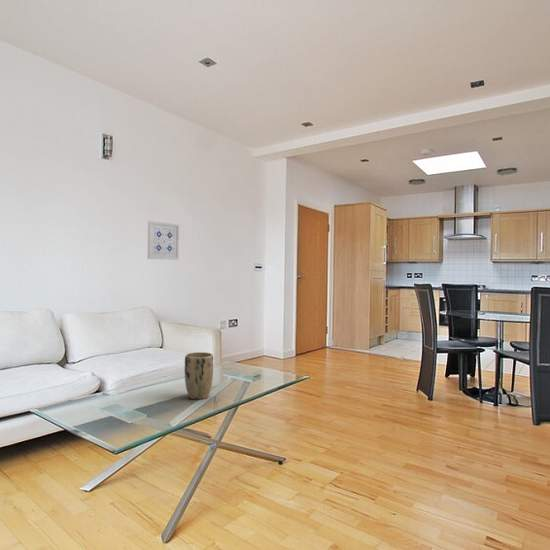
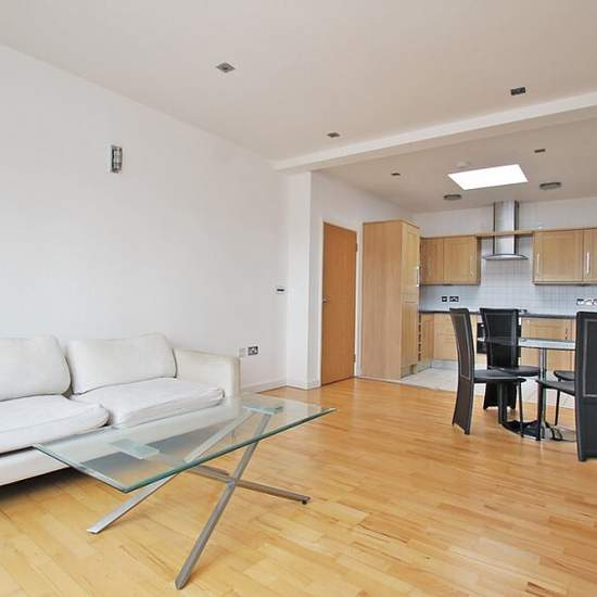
- wall art [147,220,180,261]
- plant pot [184,351,214,400]
